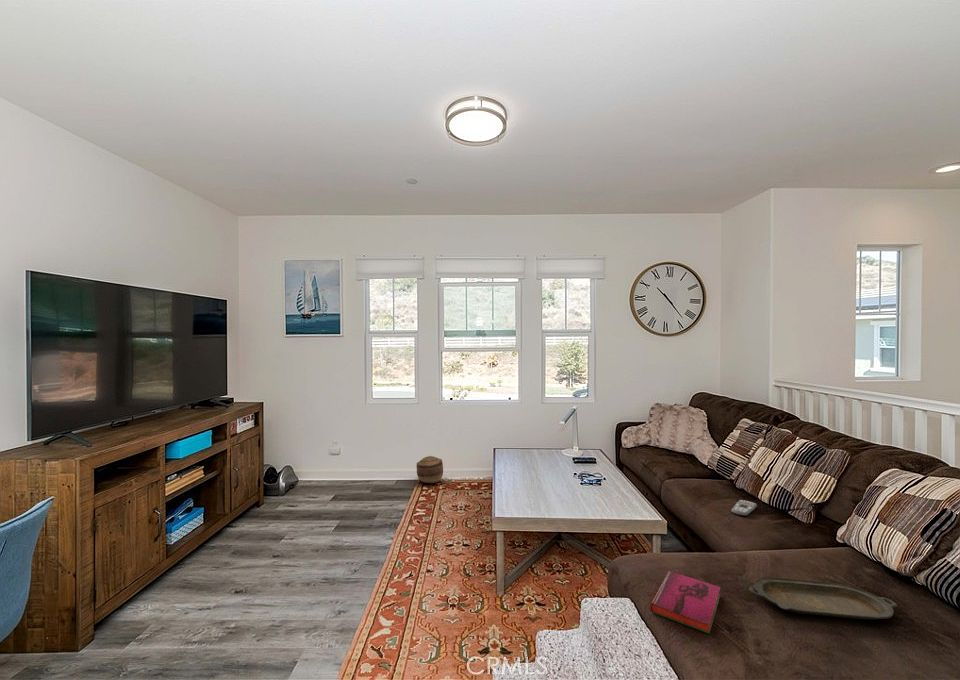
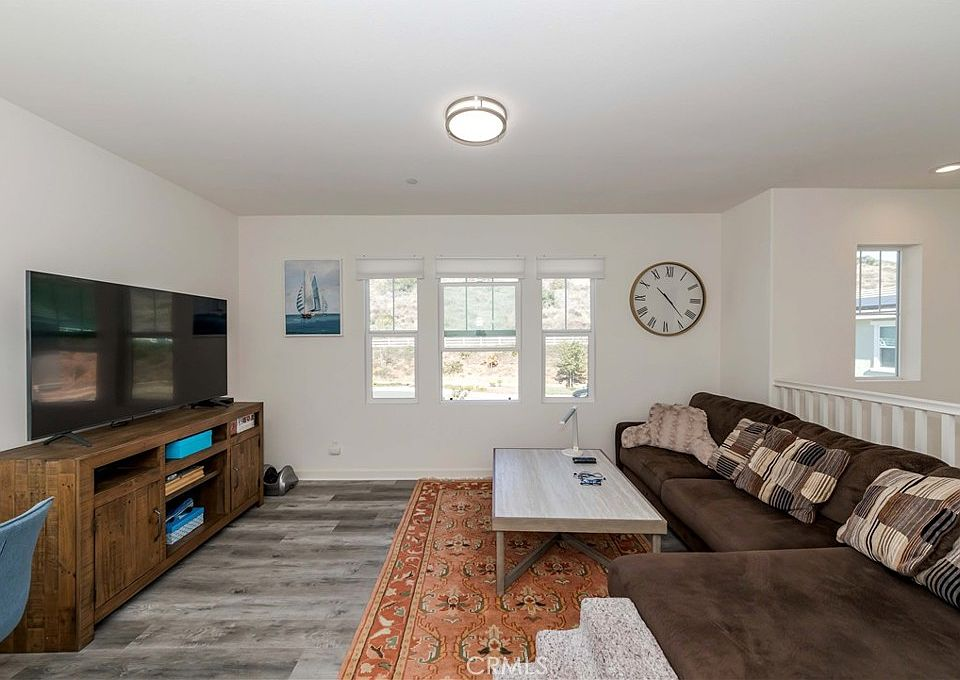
- hardback book [650,570,721,635]
- serving tray [748,576,898,621]
- basket [416,455,444,484]
- remote control [731,499,758,517]
